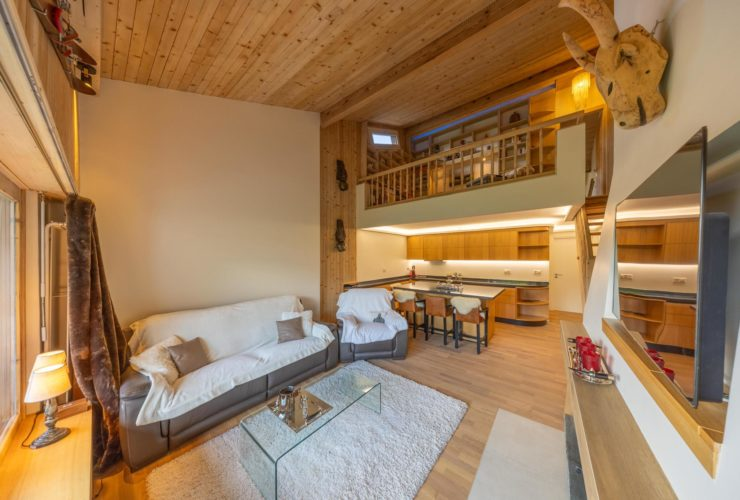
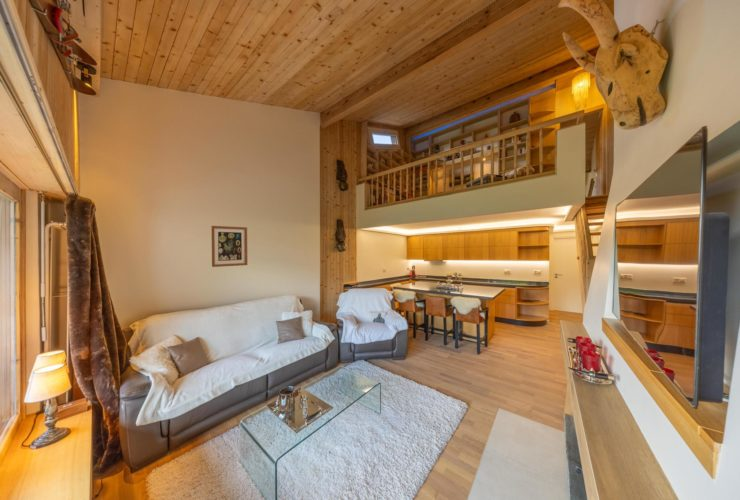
+ wall art [211,225,248,268]
